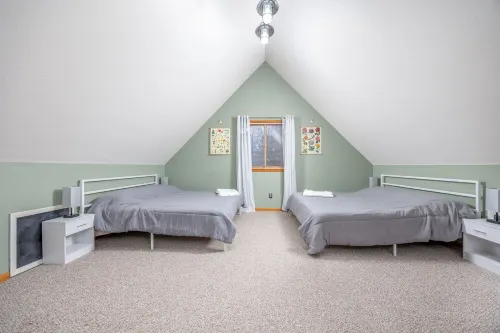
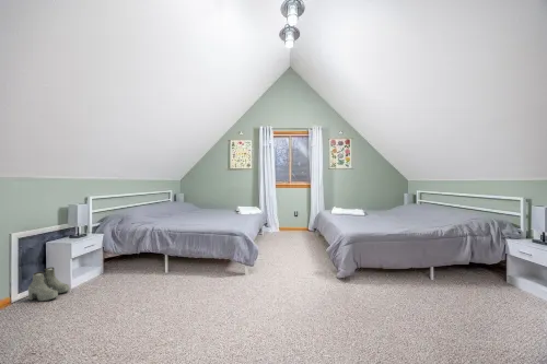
+ boots [27,267,70,302]
